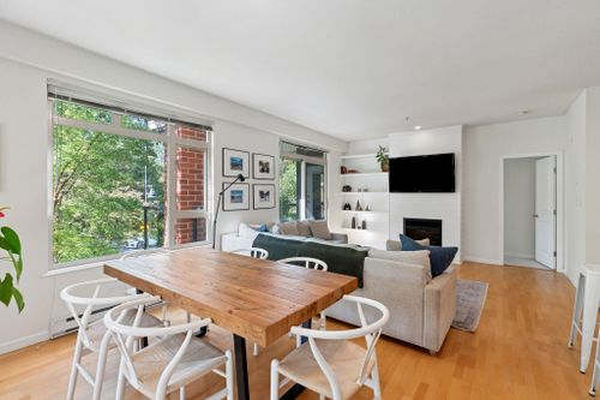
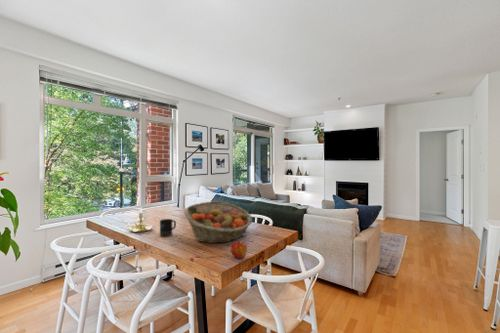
+ mug [159,218,177,237]
+ candle holder [128,207,153,233]
+ fruit basket [183,200,253,244]
+ apple [229,240,248,259]
